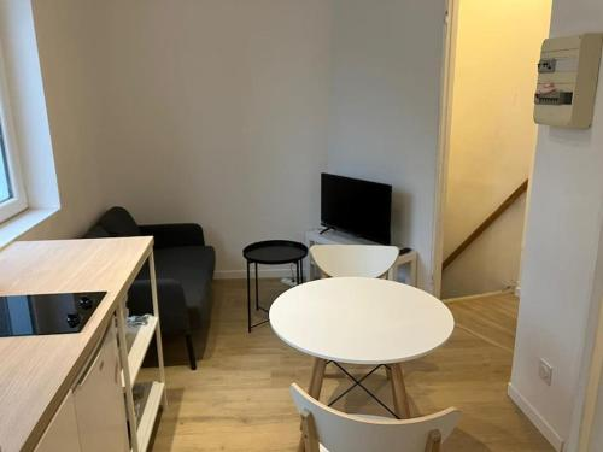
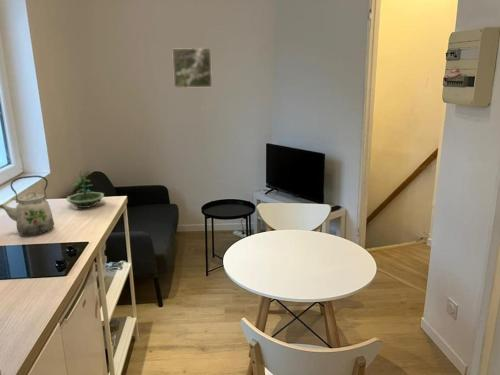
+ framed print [171,47,213,89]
+ kettle [0,174,55,236]
+ terrarium [65,170,105,209]
